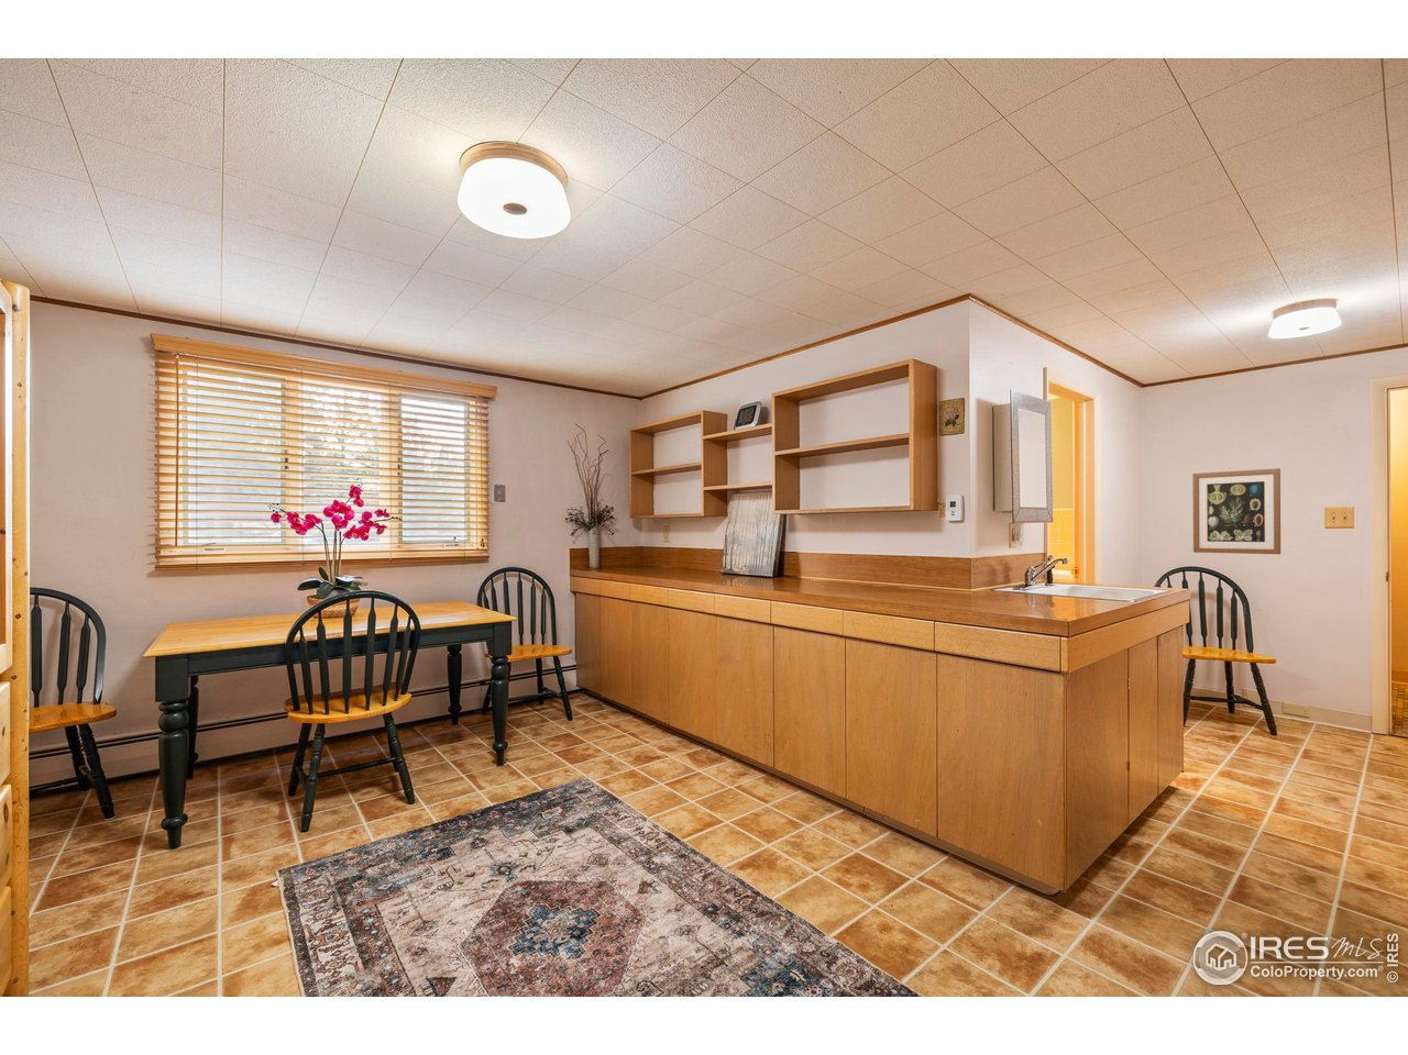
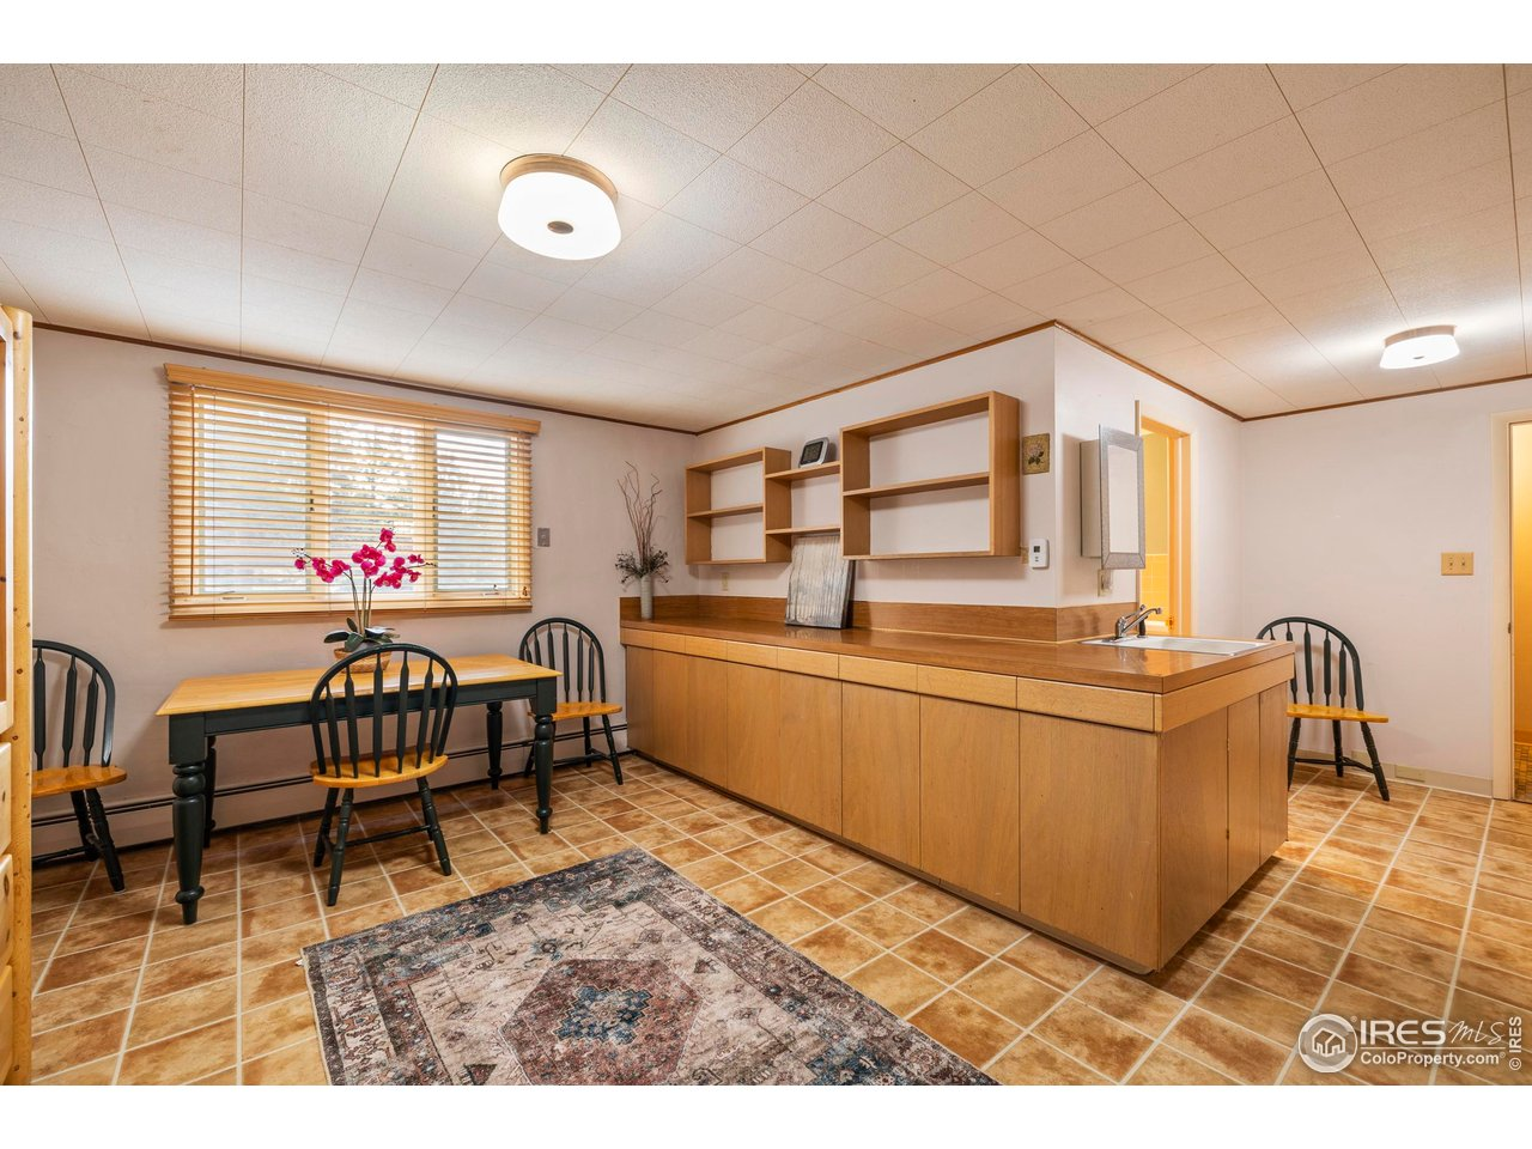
- wall art [1192,467,1282,555]
